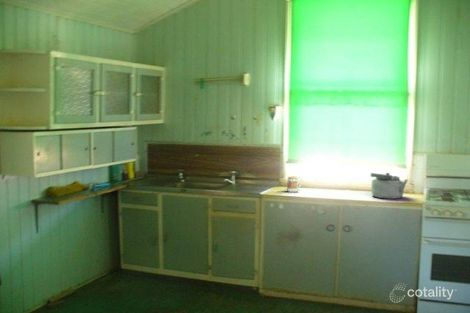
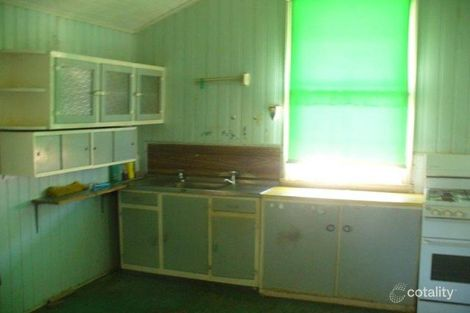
- kettle [370,172,409,200]
- mug [286,175,304,193]
